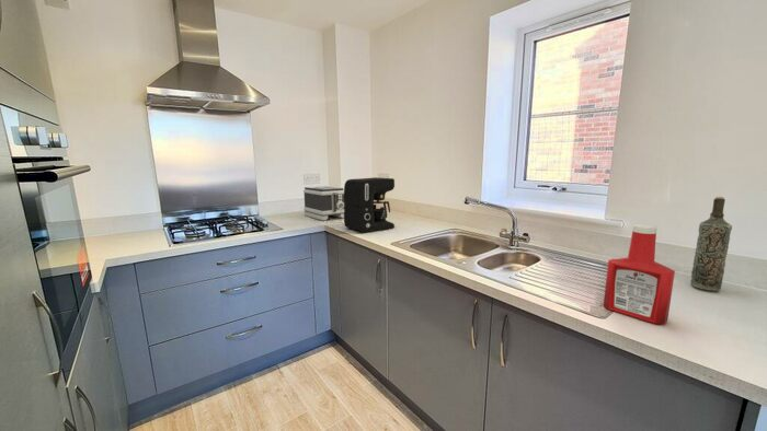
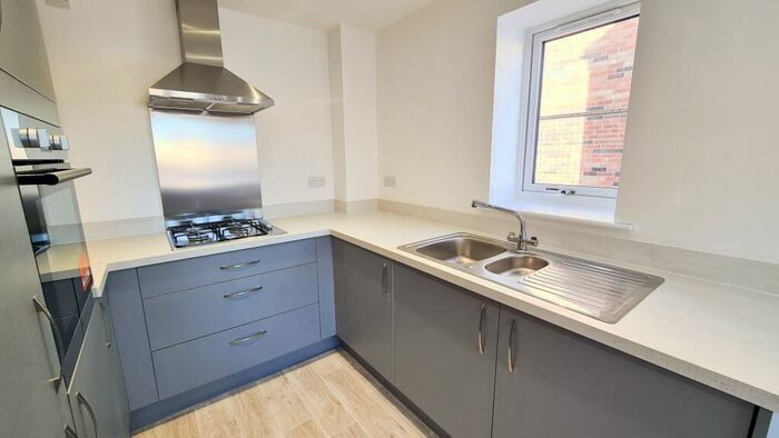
- coffee maker [343,176,396,233]
- bottle [689,196,733,292]
- soap bottle [603,223,676,326]
- toaster [302,185,345,222]
